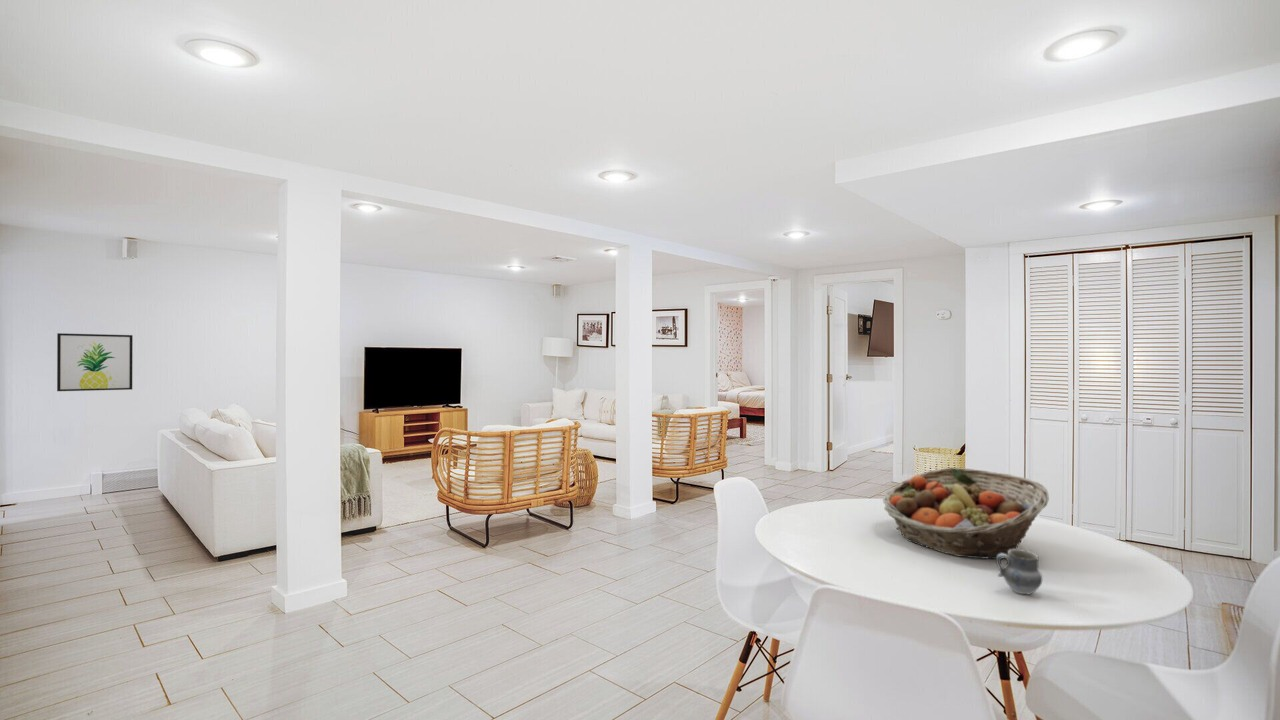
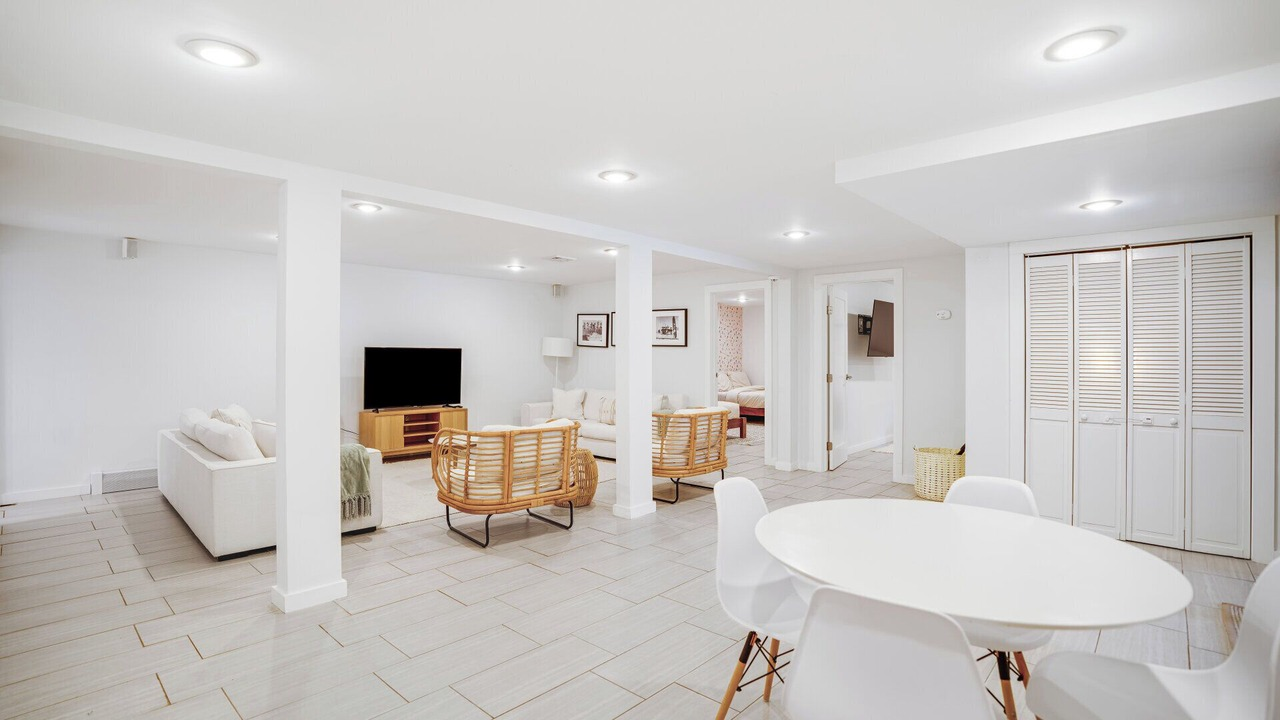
- fruit basket [882,467,1050,560]
- cup [995,548,1043,595]
- wall art [56,332,134,392]
